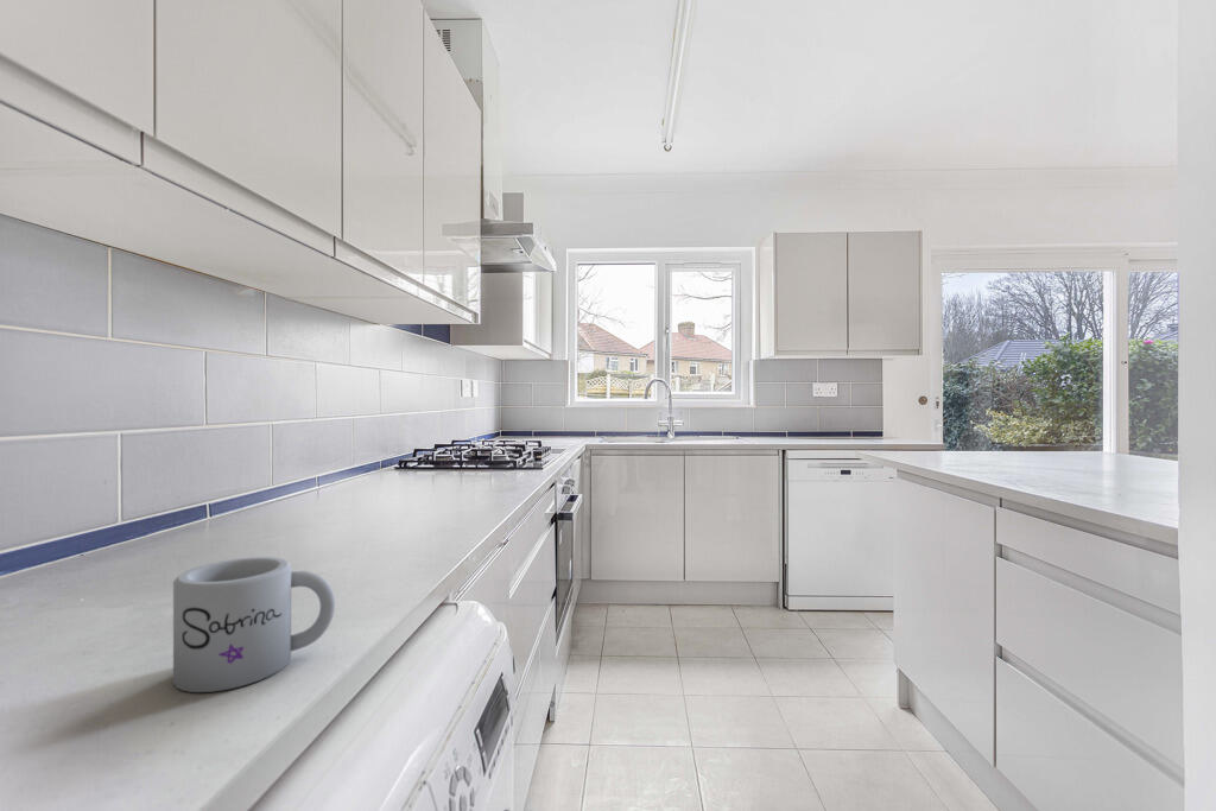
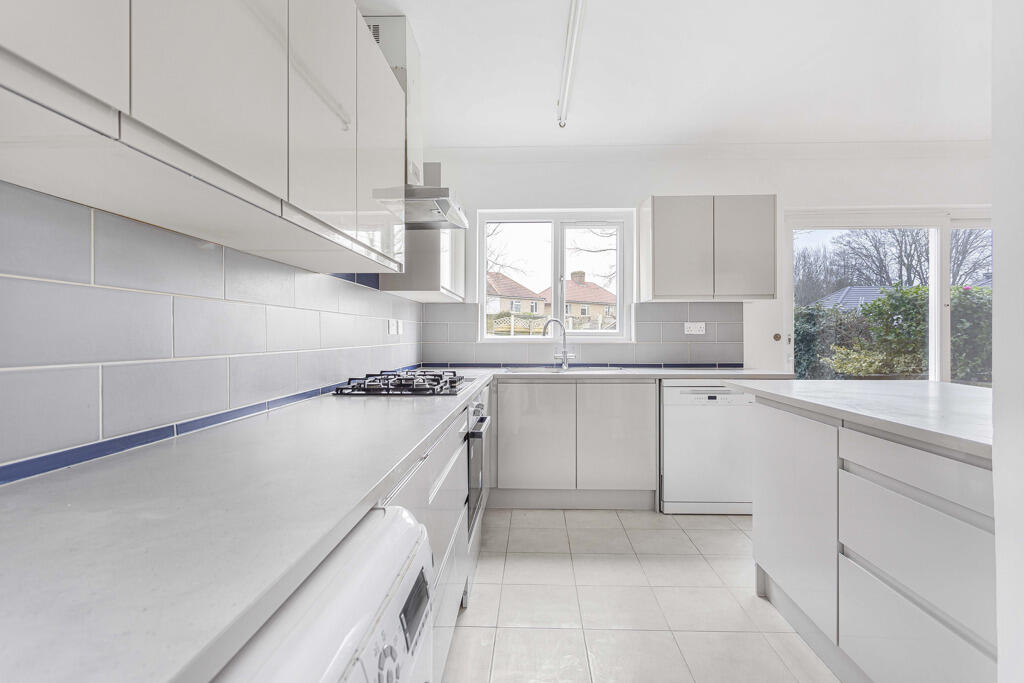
- mug [172,556,336,693]
